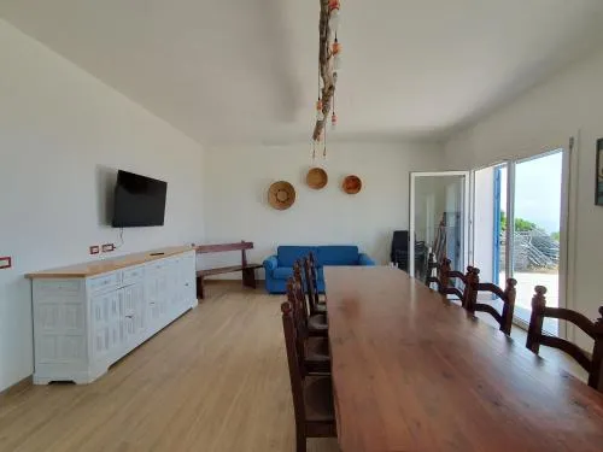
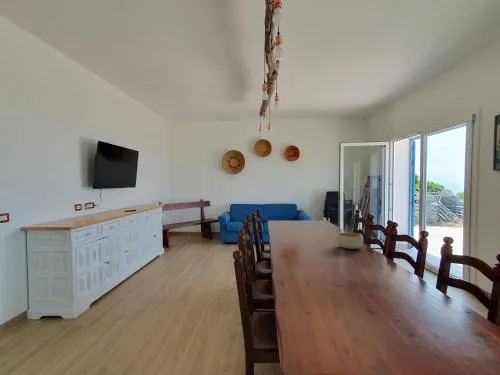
+ bowl [335,232,364,250]
